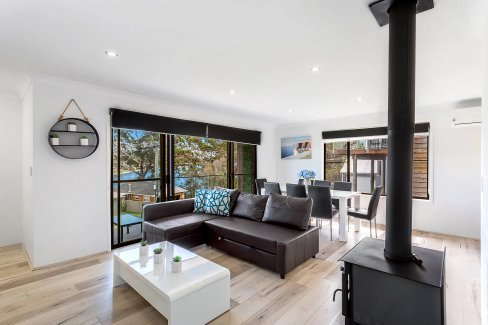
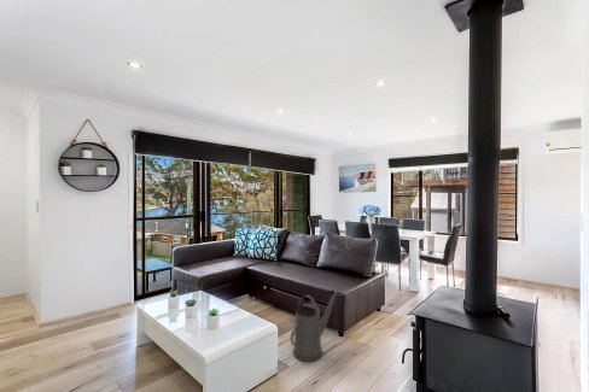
+ watering can [290,292,338,363]
